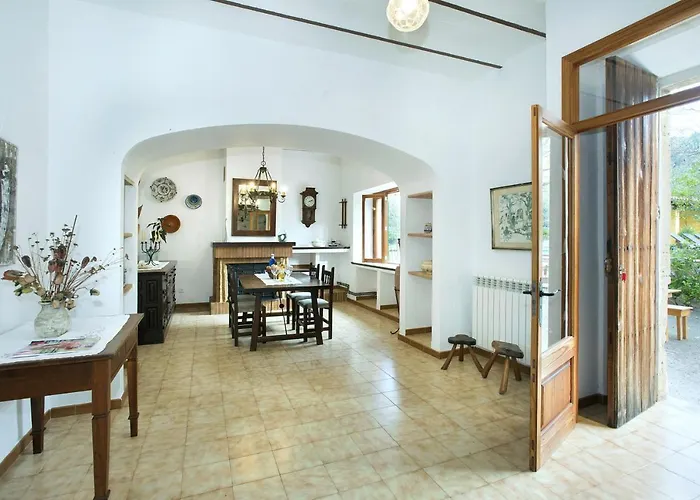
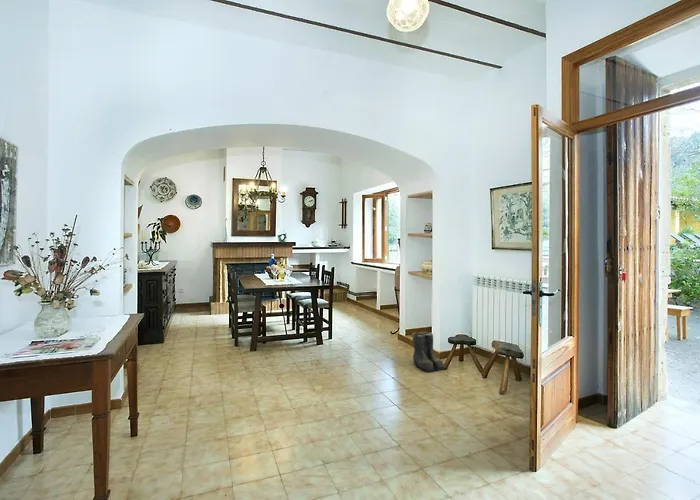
+ boots [411,331,446,372]
